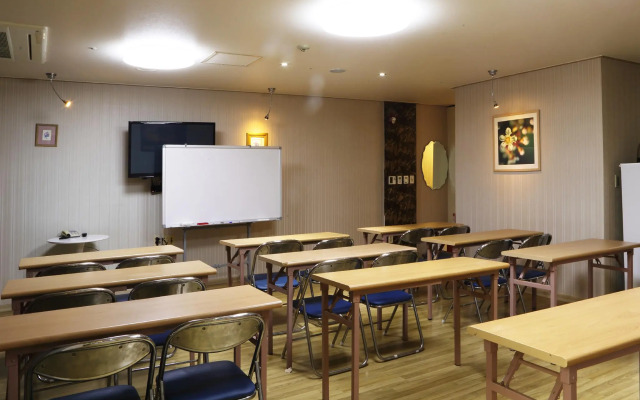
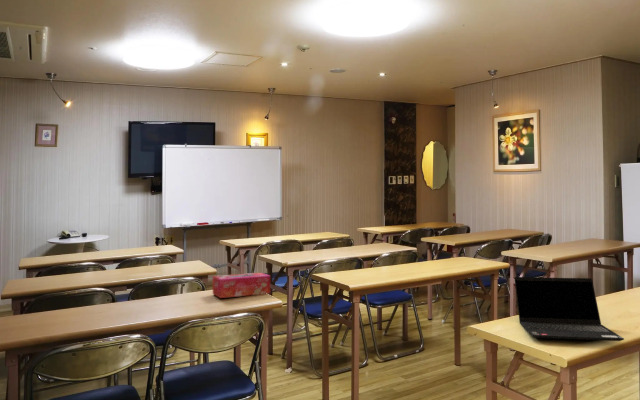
+ laptop computer [513,276,625,342]
+ tissue box [212,272,271,299]
